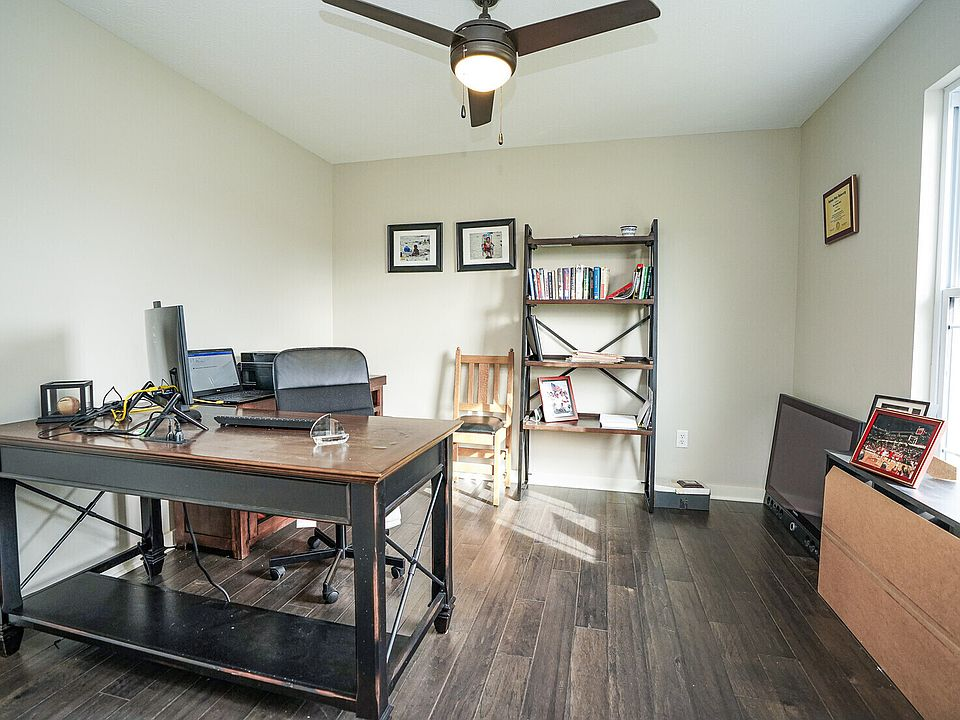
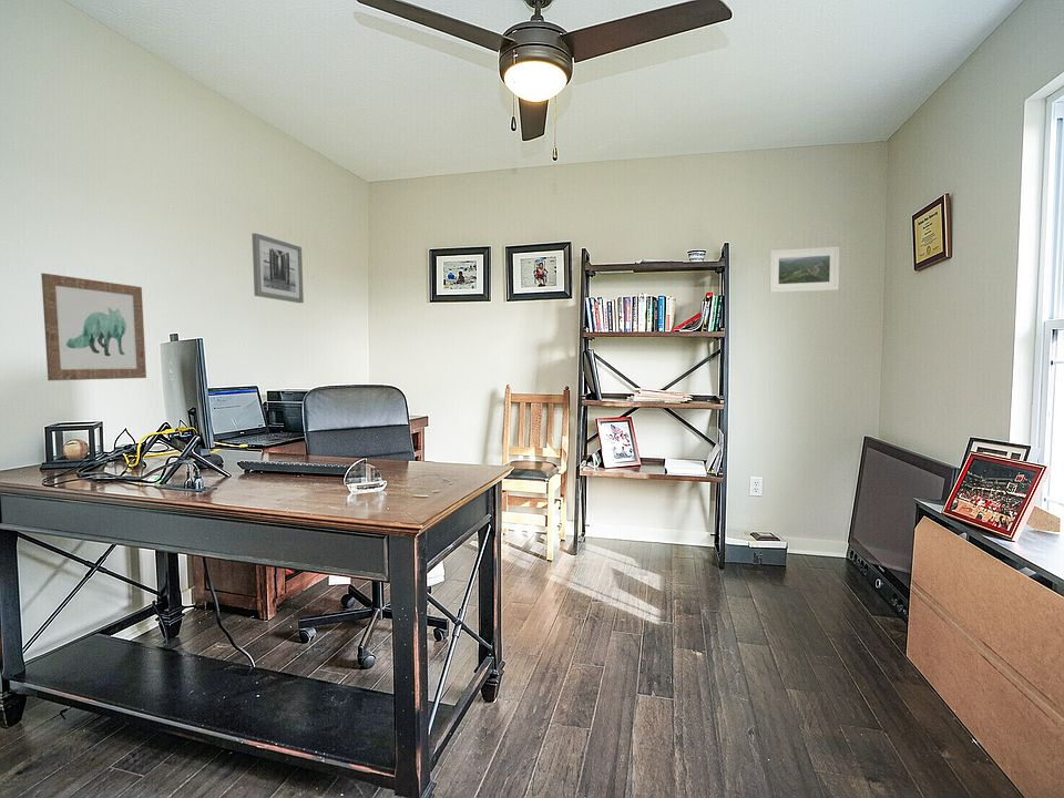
+ wall art [250,233,305,304]
+ wall art [40,273,147,381]
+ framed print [768,246,840,294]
